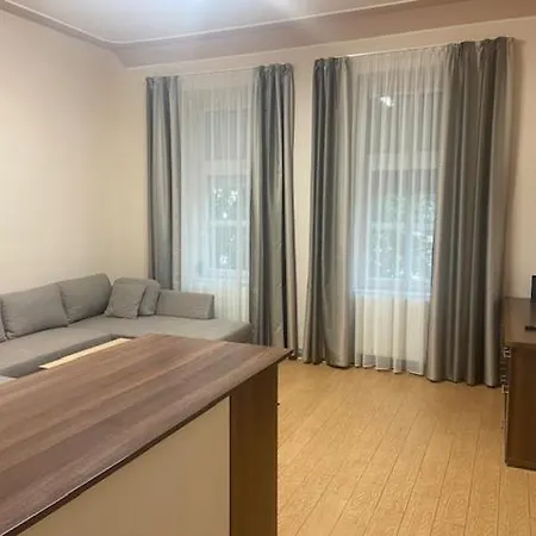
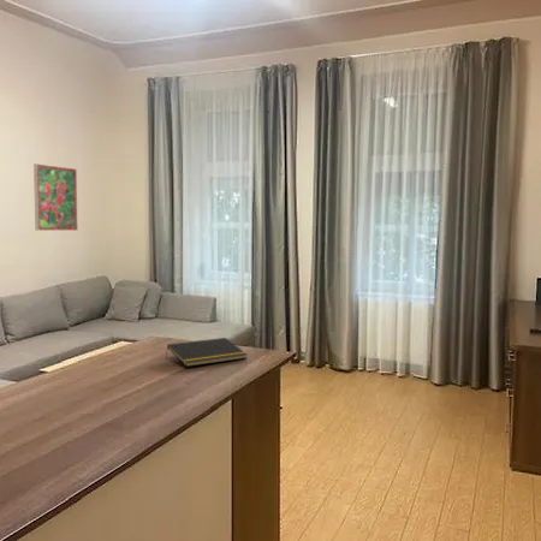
+ notepad [165,337,249,368]
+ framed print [32,162,79,232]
